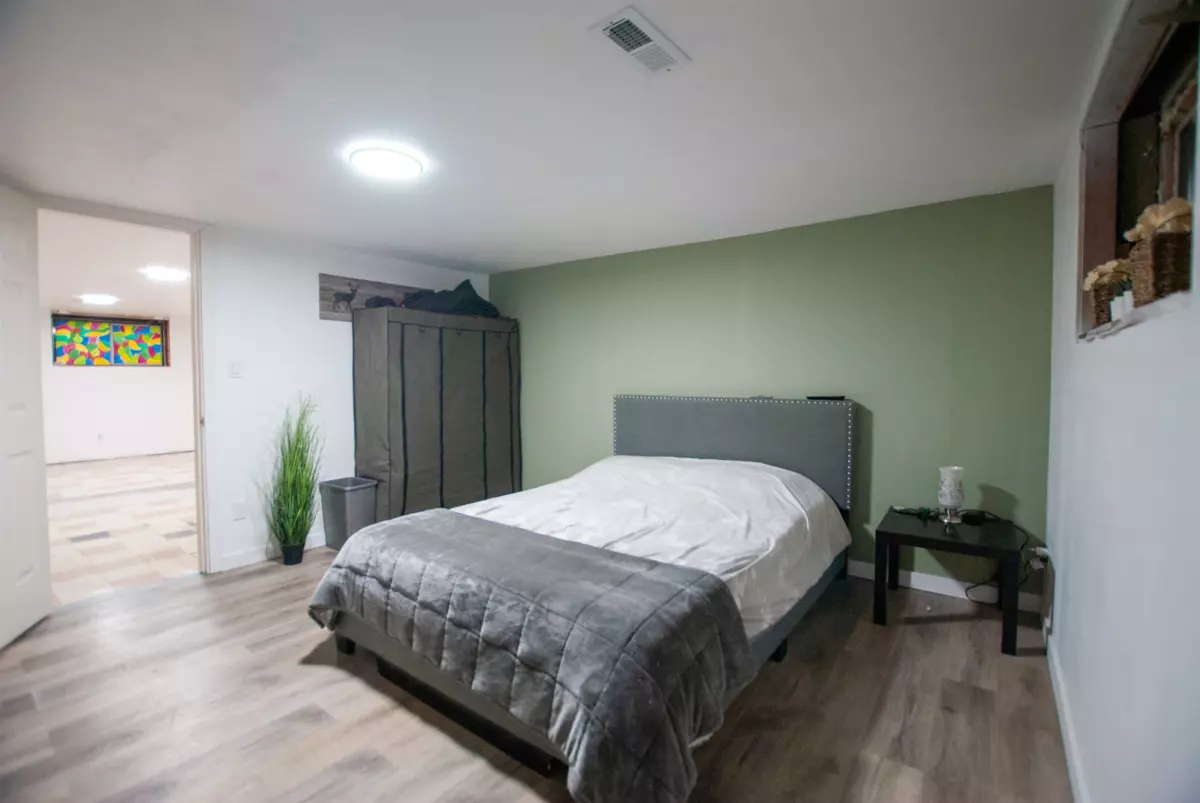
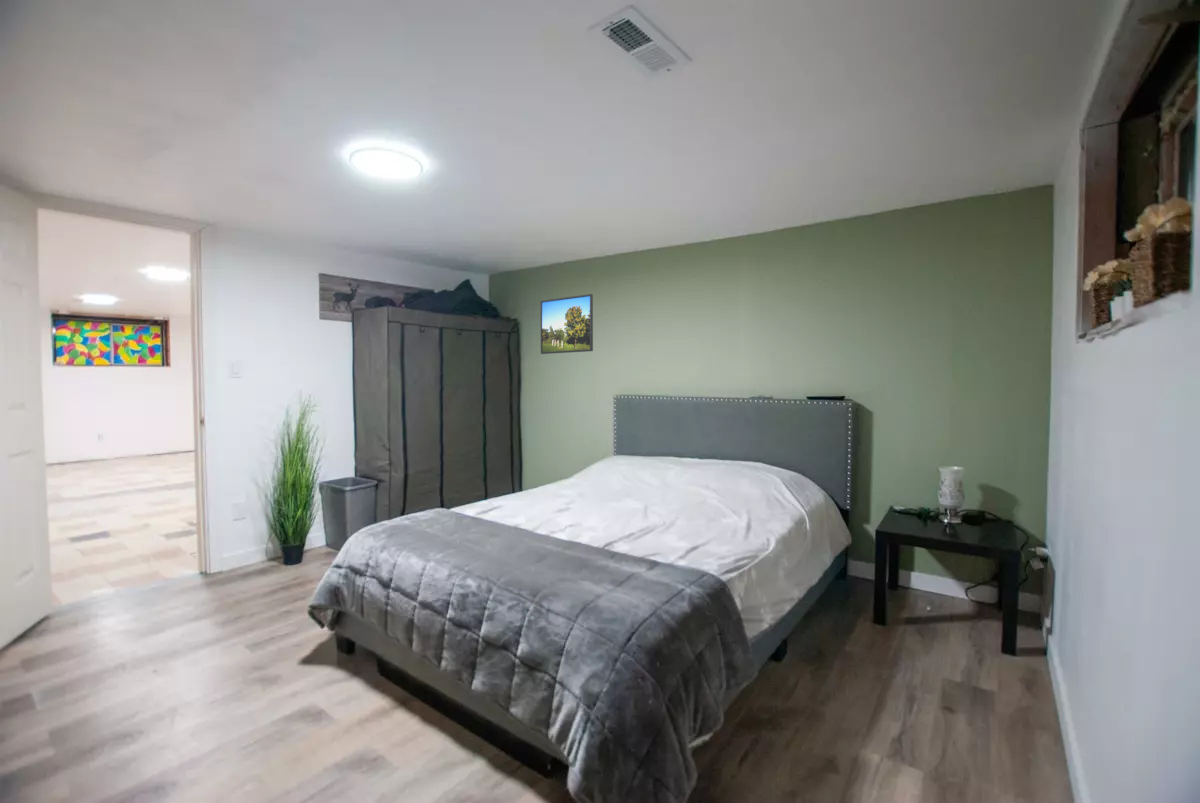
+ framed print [539,293,594,355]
